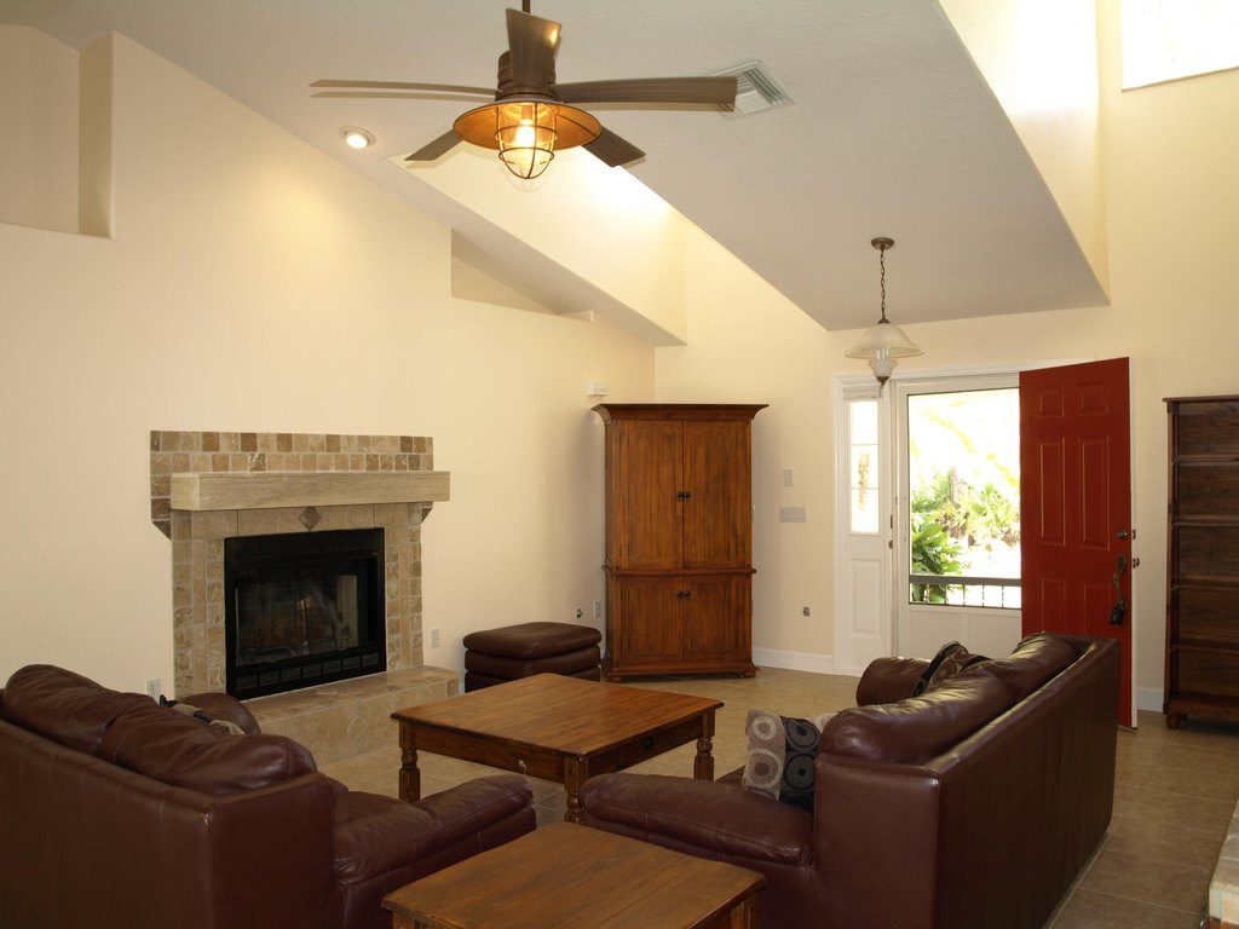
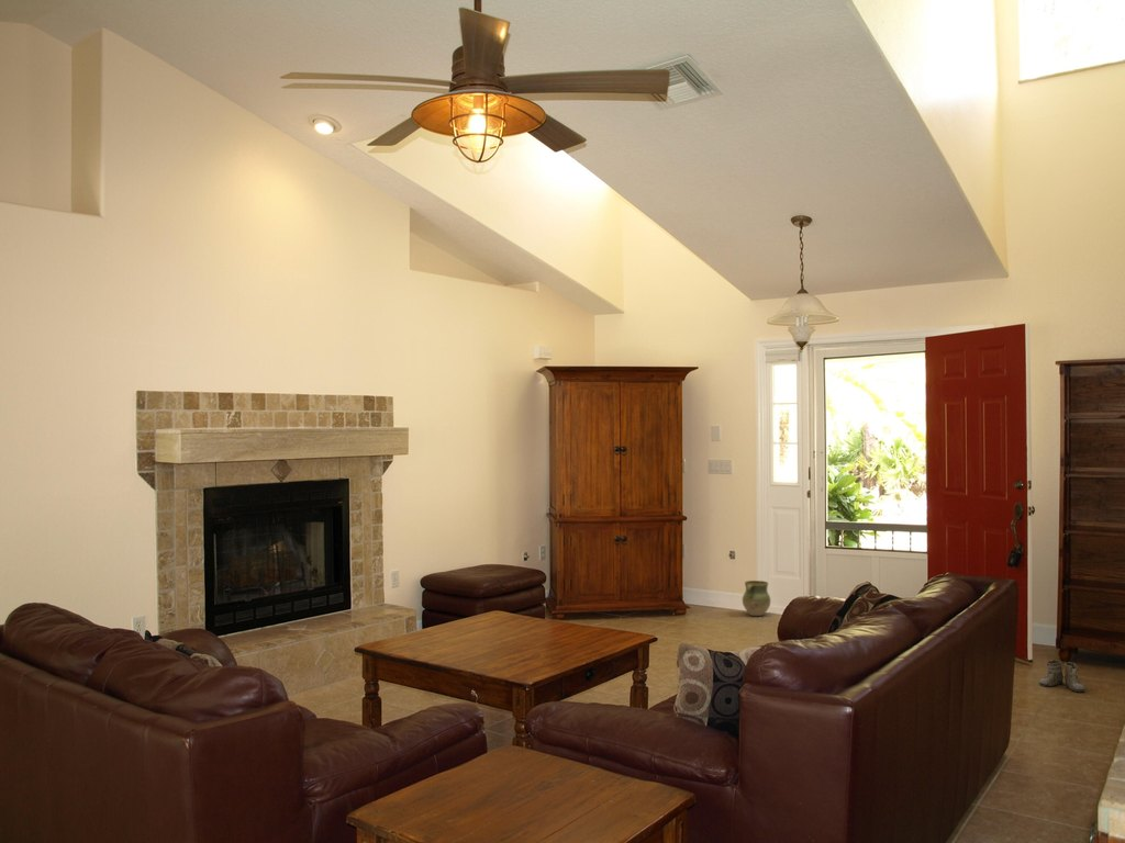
+ ceramic jug [742,580,771,617]
+ boots [1038,659,1088,693]
